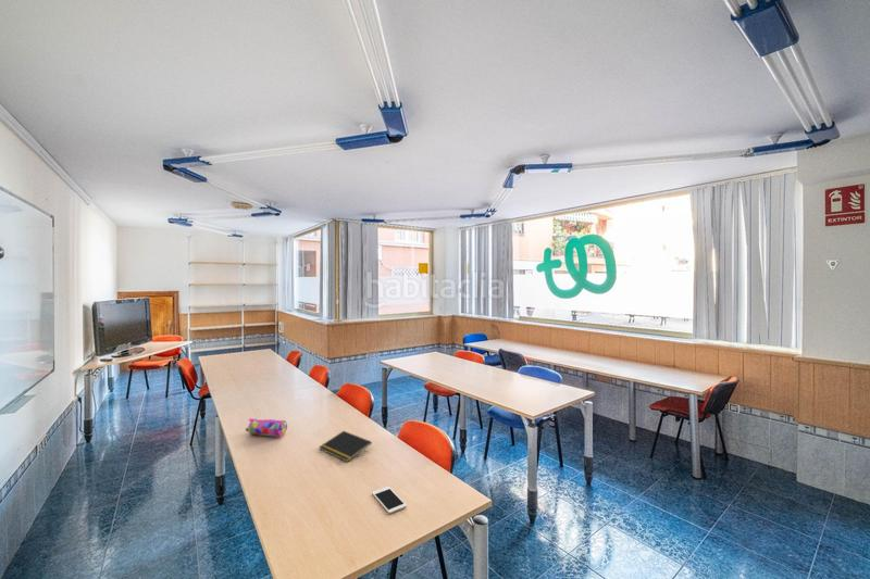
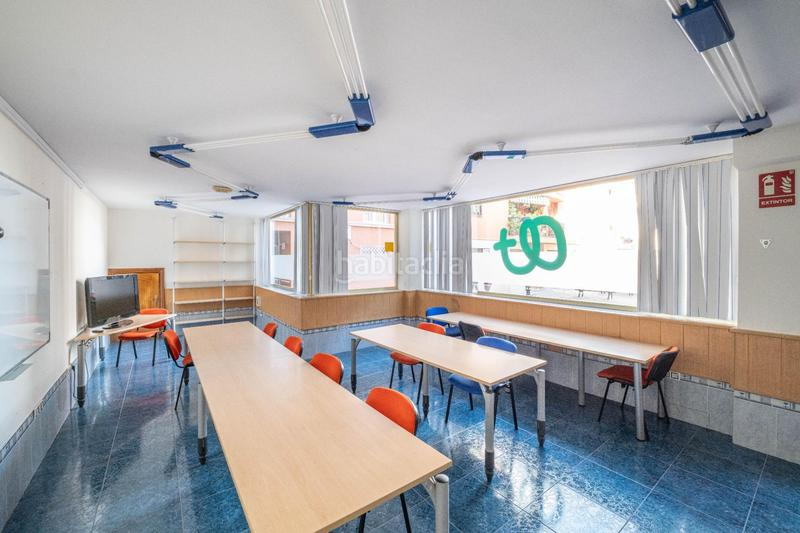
- pencil case [245,417,288,438]
- cell phone [371,486,408,515]
- notepad [318,430,373,463]
